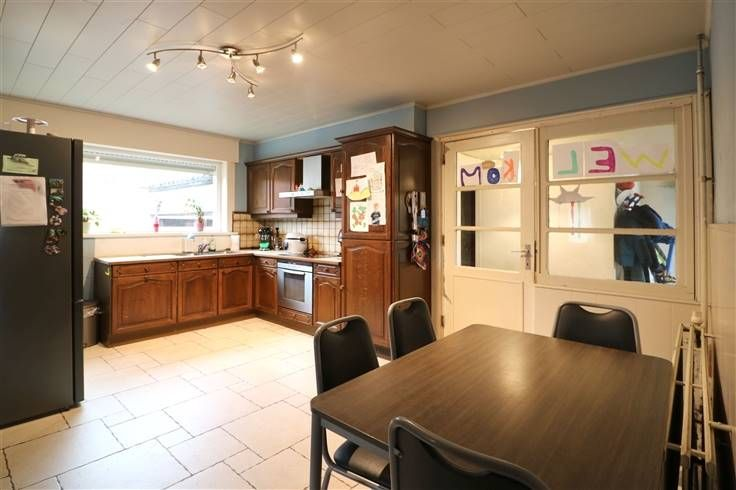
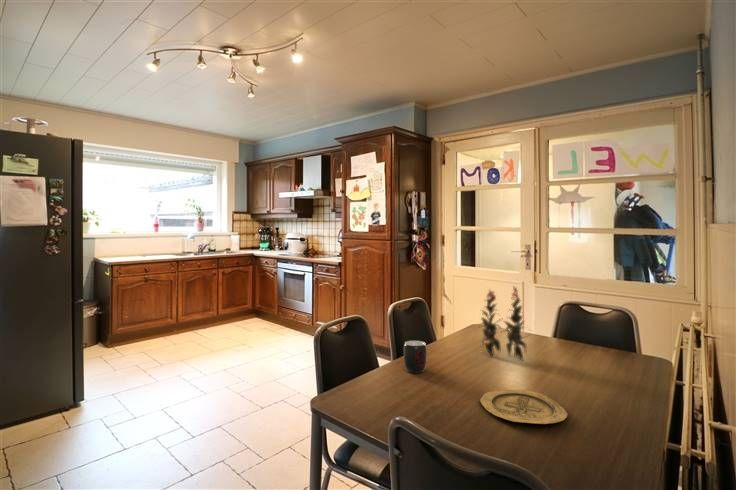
+ flower [475,285,533,362]
+ mug [403,339,428,374]
+ plate [479,389,569,425]
